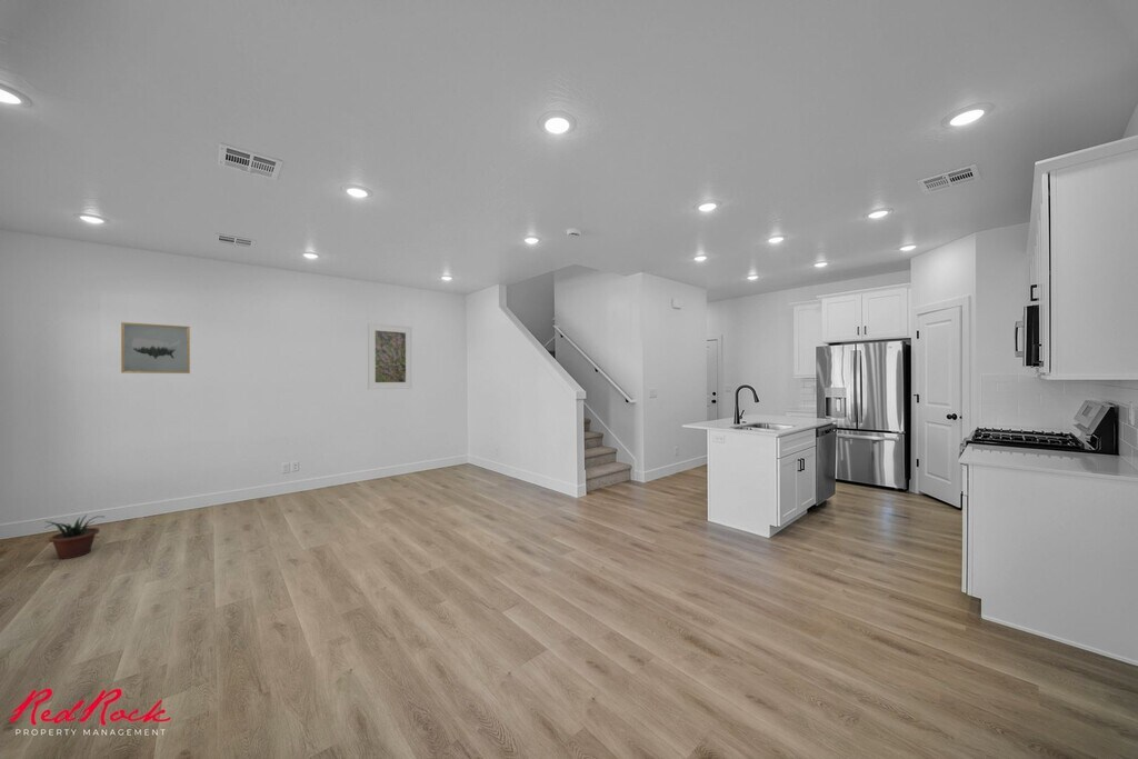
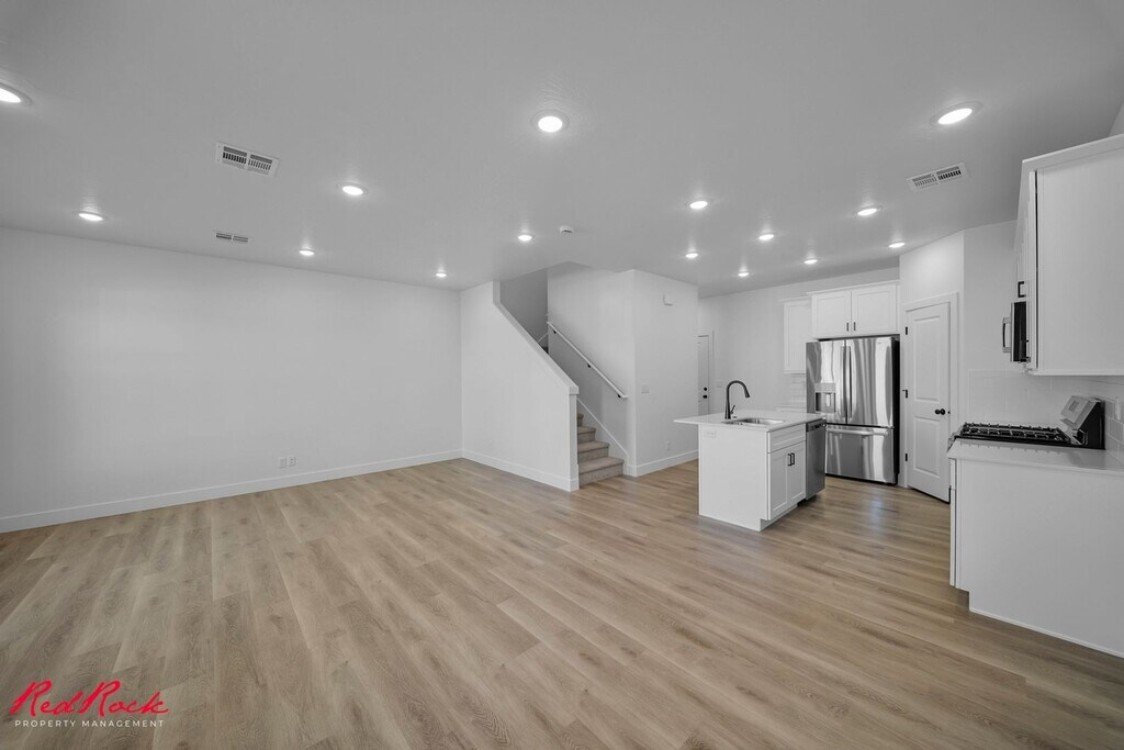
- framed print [367,322,413,390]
- potted plant [43,515,106,560]
- wall art [120,321,191,374]
